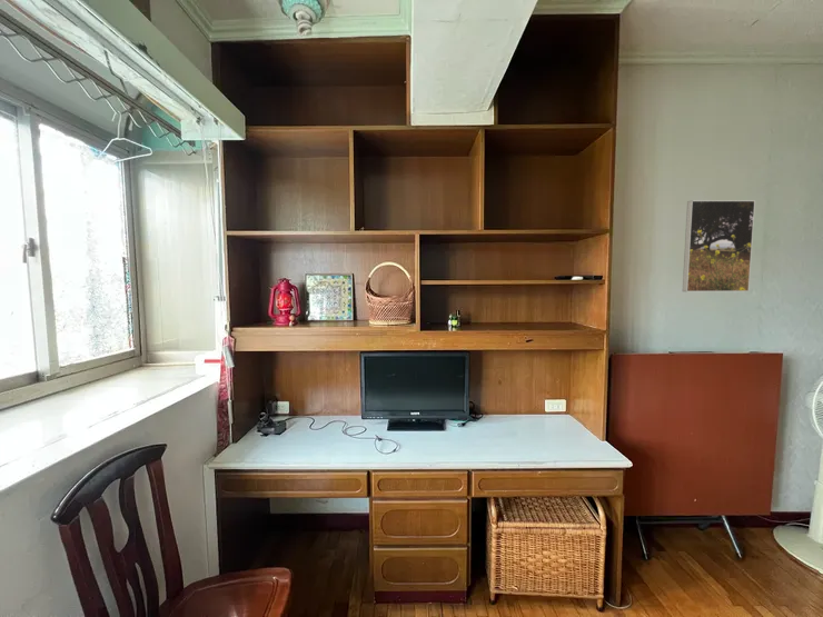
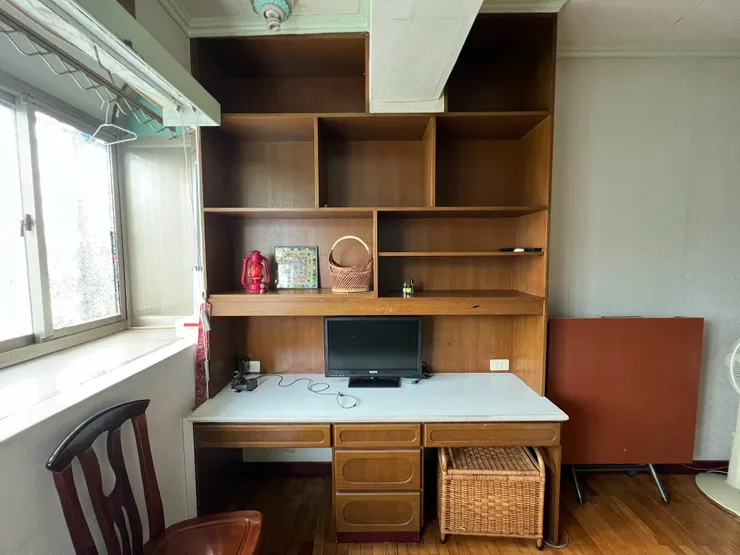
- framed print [682,199,756,292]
